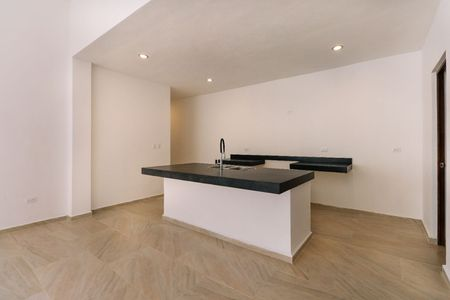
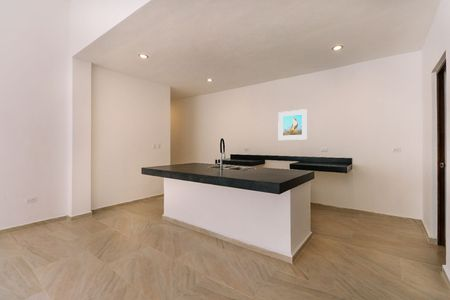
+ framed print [277,108,308,141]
